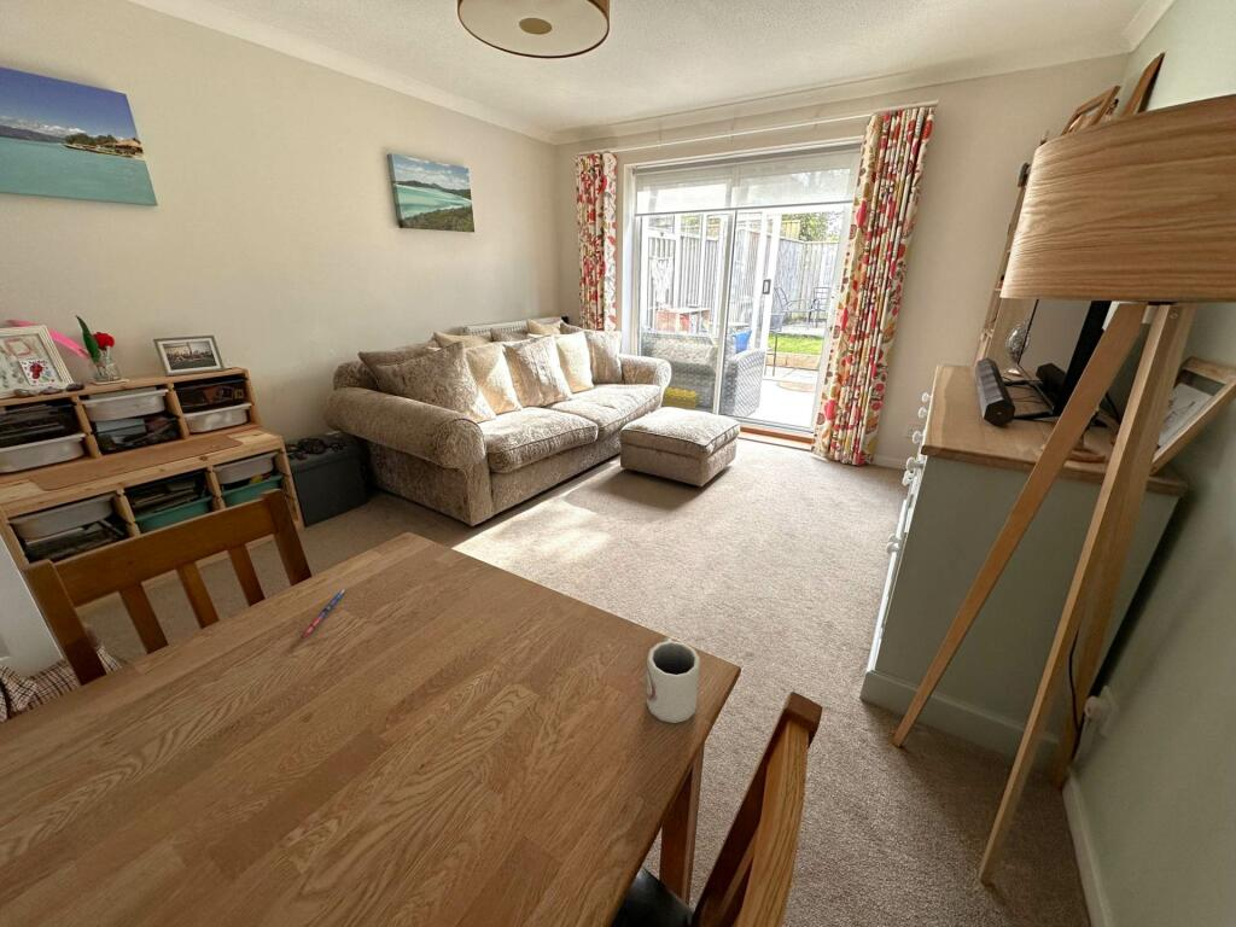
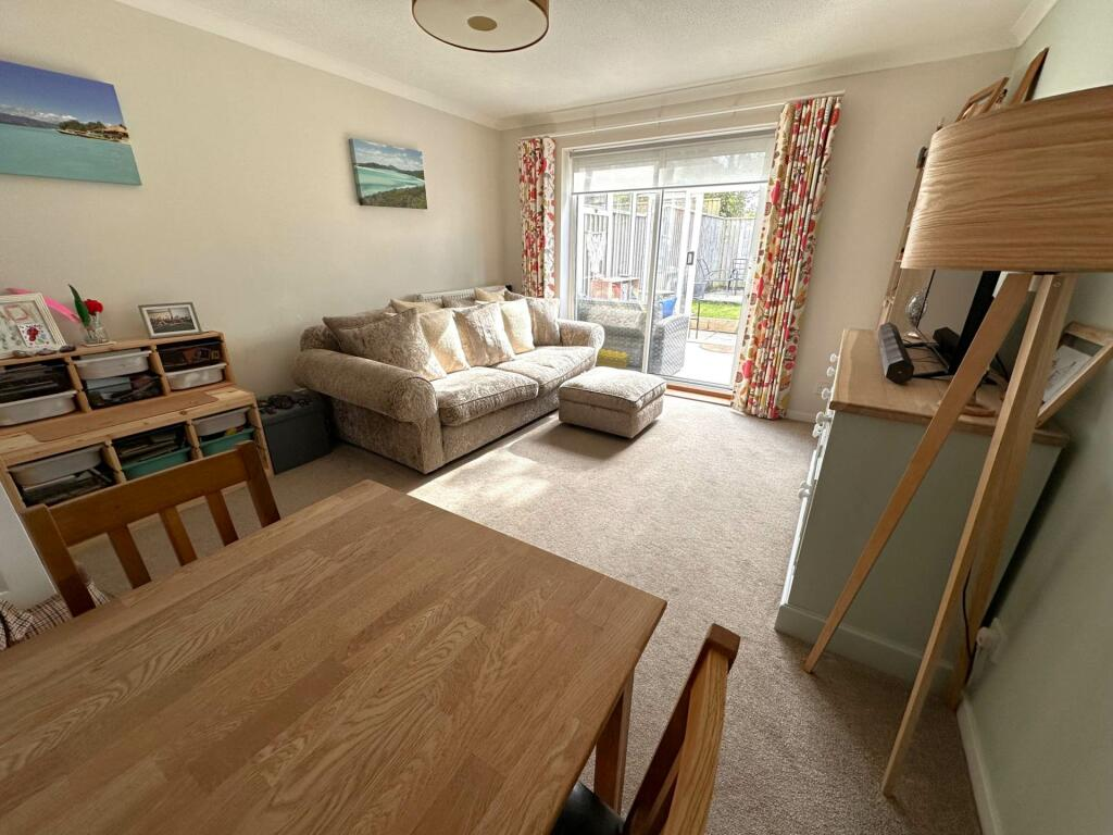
- pen [298,588,346,640]
- cup [646,637,701,724]
